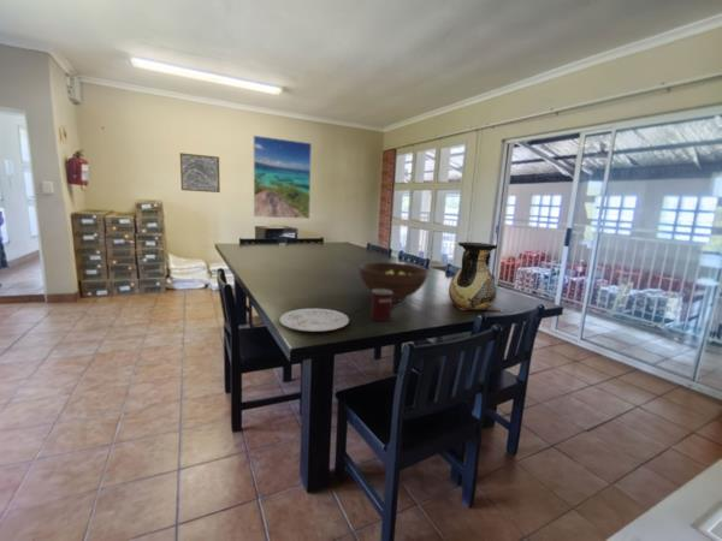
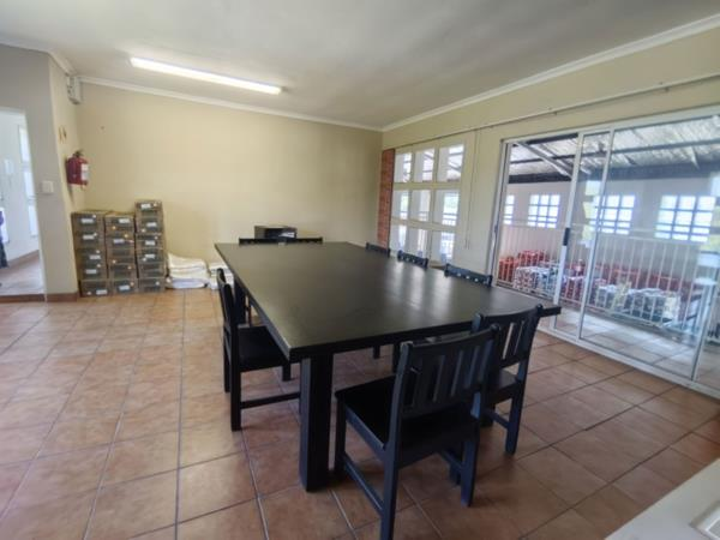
- fruit bowl [359,261,430,303]
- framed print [253,135,313,220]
- wall art [179,151,221,194]
- plate [278,308,350,333]
- mug [369,290,400,322]
- vase [448,240,499,311]
